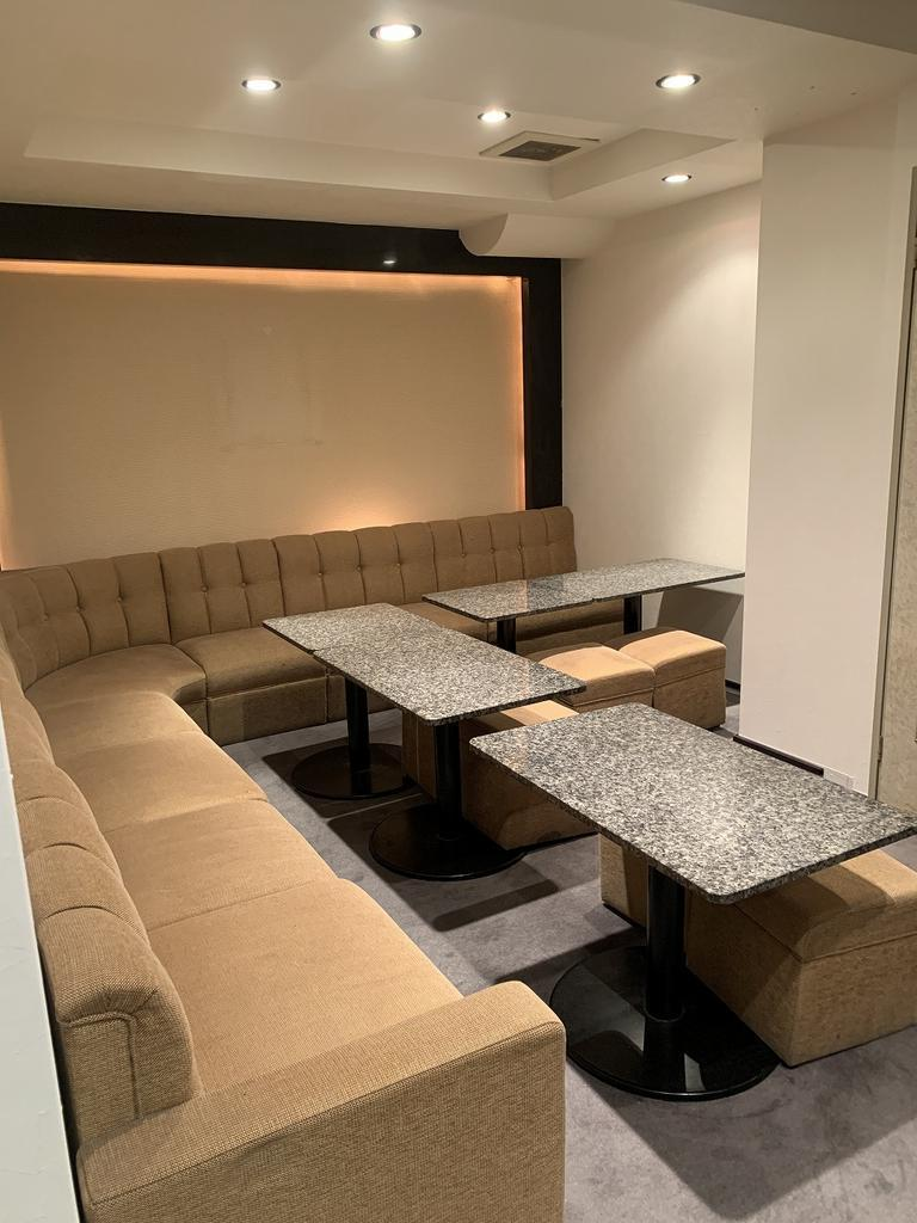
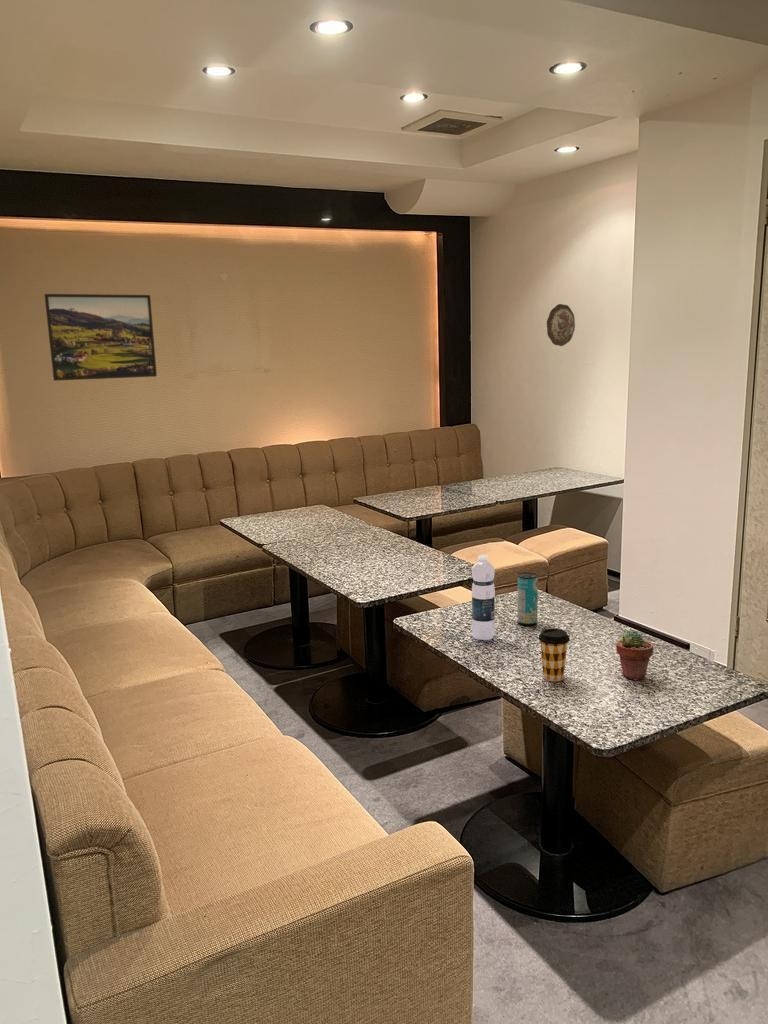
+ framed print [43,293,158,382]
+ coffee cup [537,627,571,682]
+ potted succulent [615,630,654,681]
+ water bottle [471,554,496,641]
+ beverage can [517,571,539,626]
+ decorative plate [546,303,576,347]
